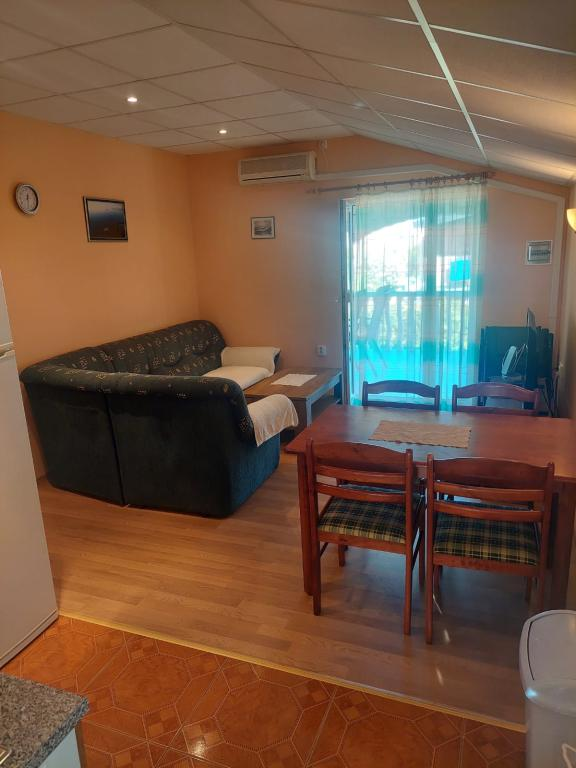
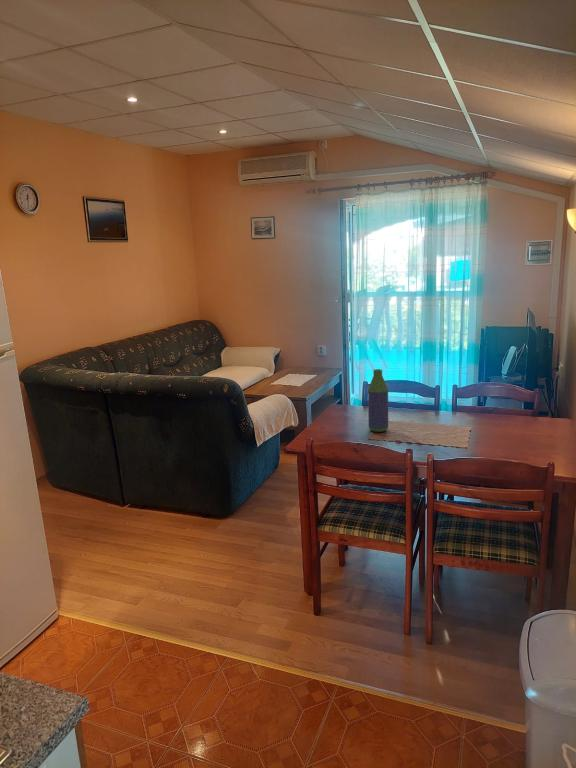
+ bottle [367,368,389,433]
